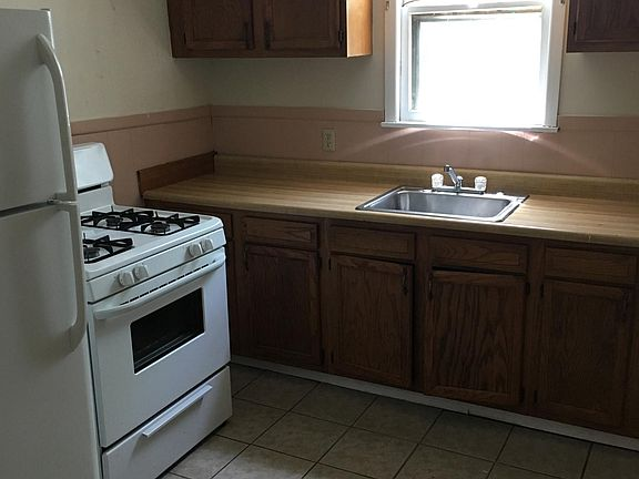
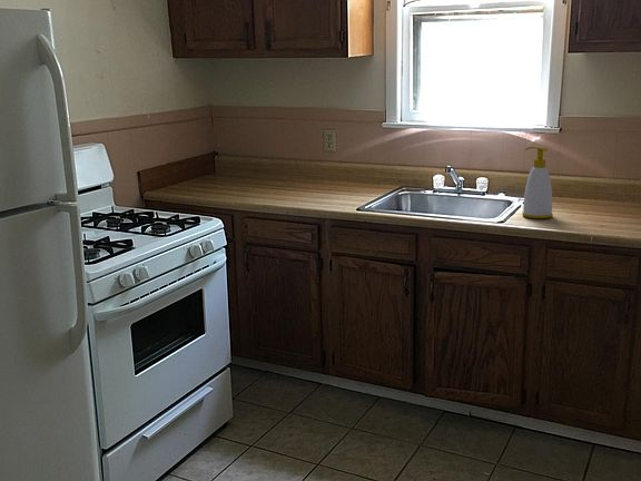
+ soap bottle [521,145,554,219]
